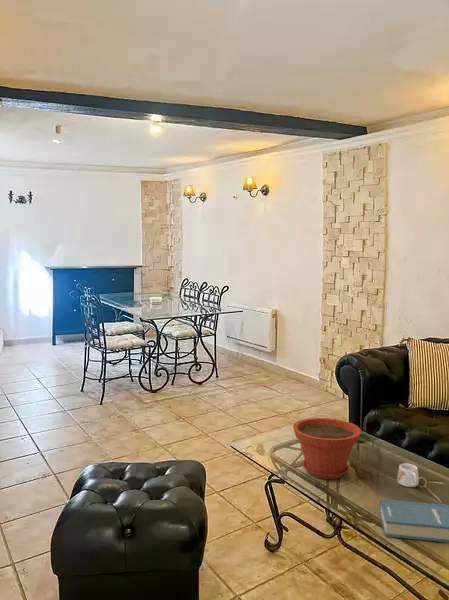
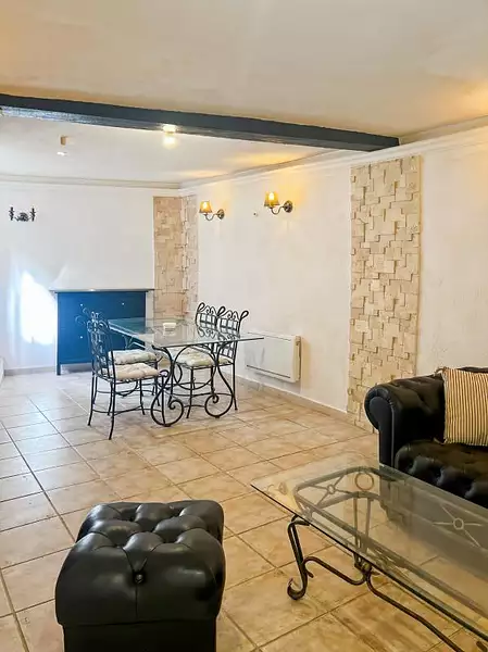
- hardback book [378,498,449,543]
- plant pot [292,417,362,480]
- mug [396,462,420,488]
